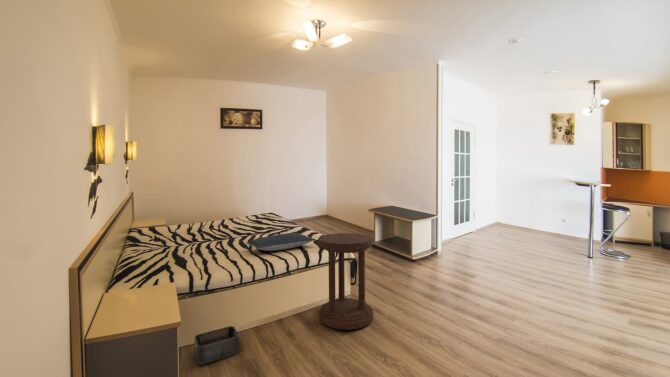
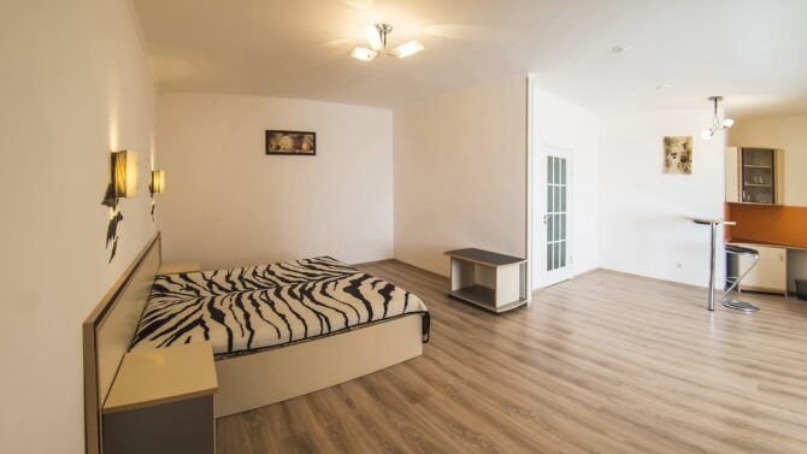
- pillow [246,232,317,252]
- storage bin [193,325,240,366]
- side table [317,232,374,331]
